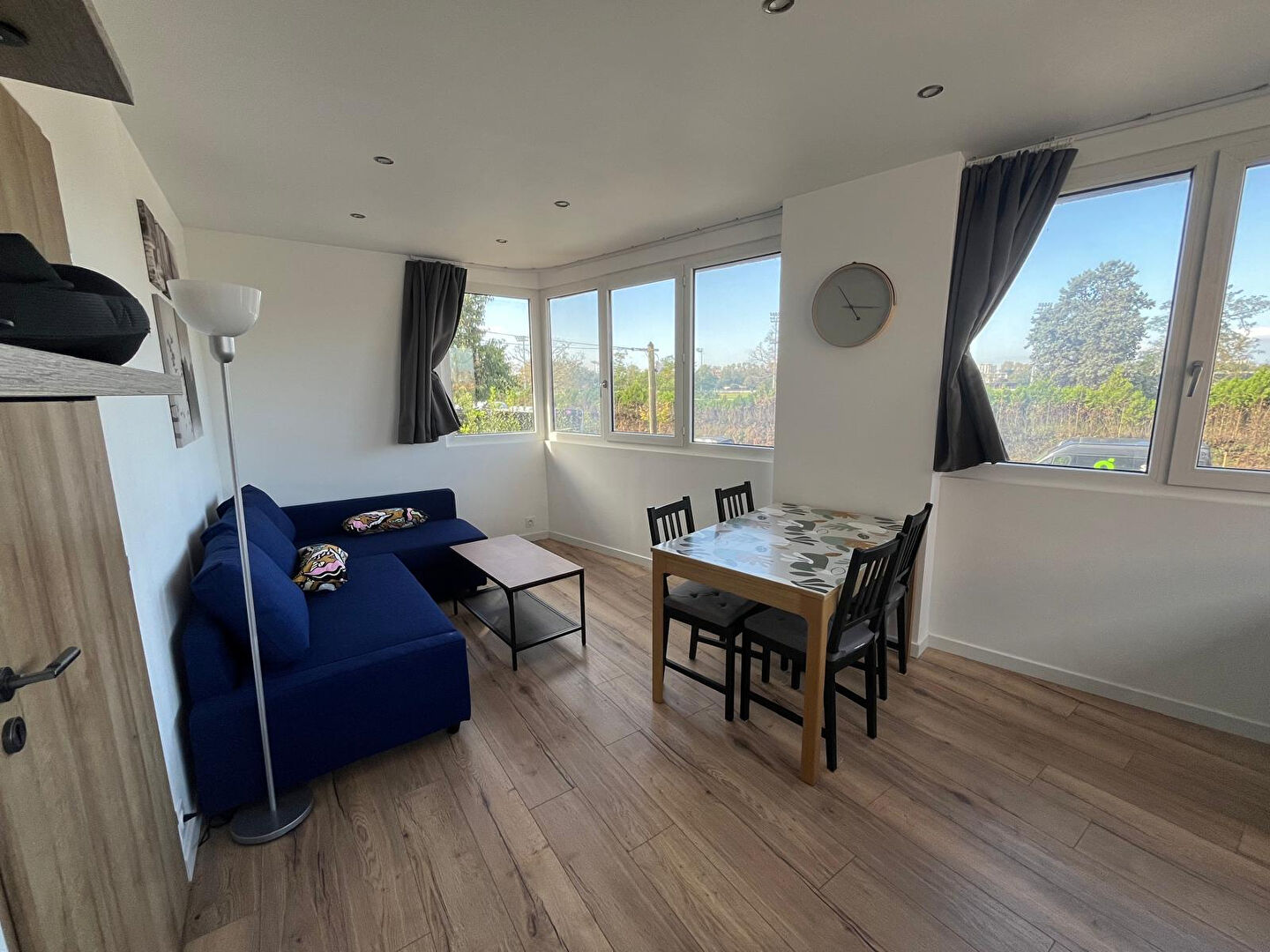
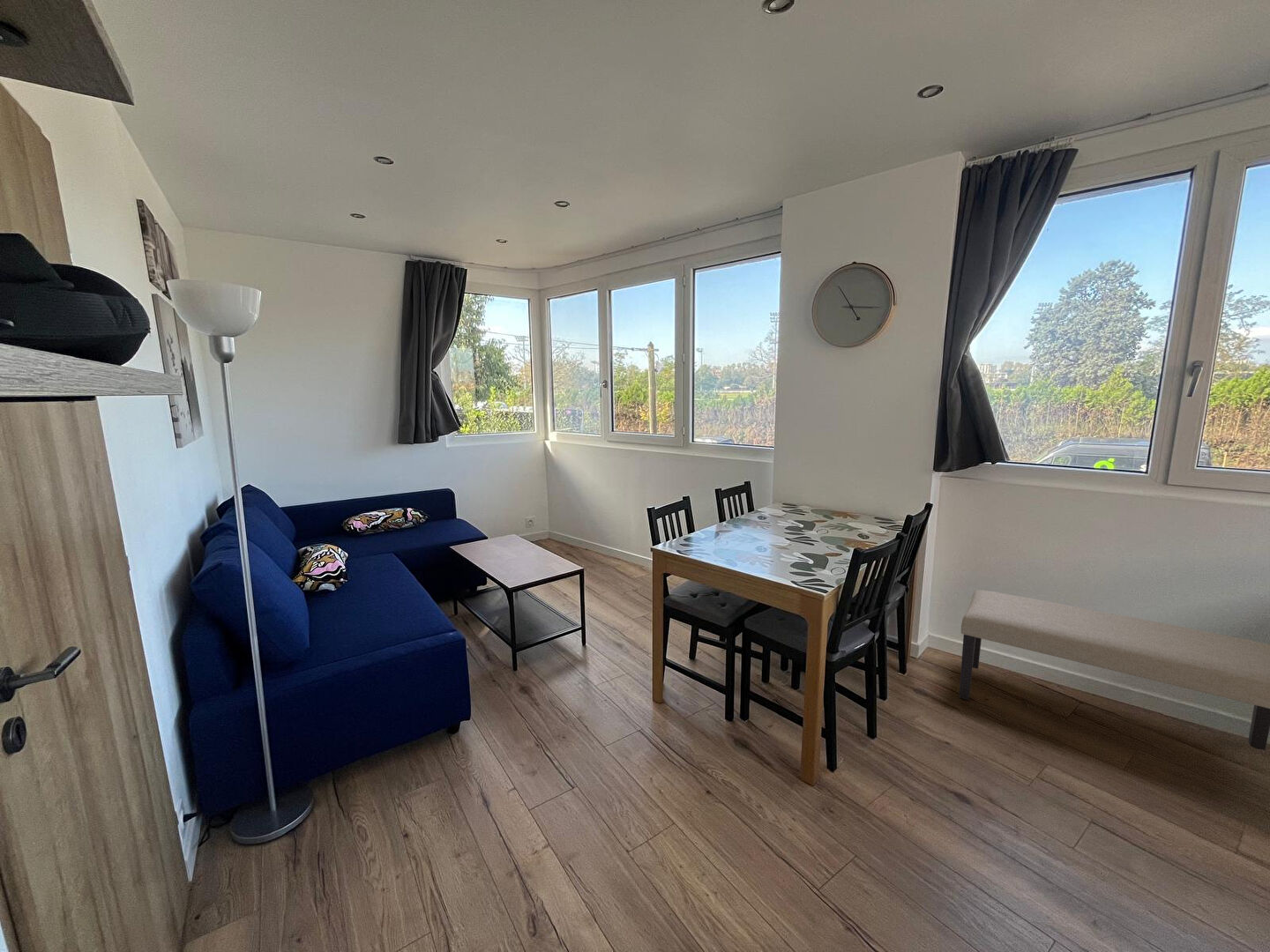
+ bench [958,589,1270,751]
